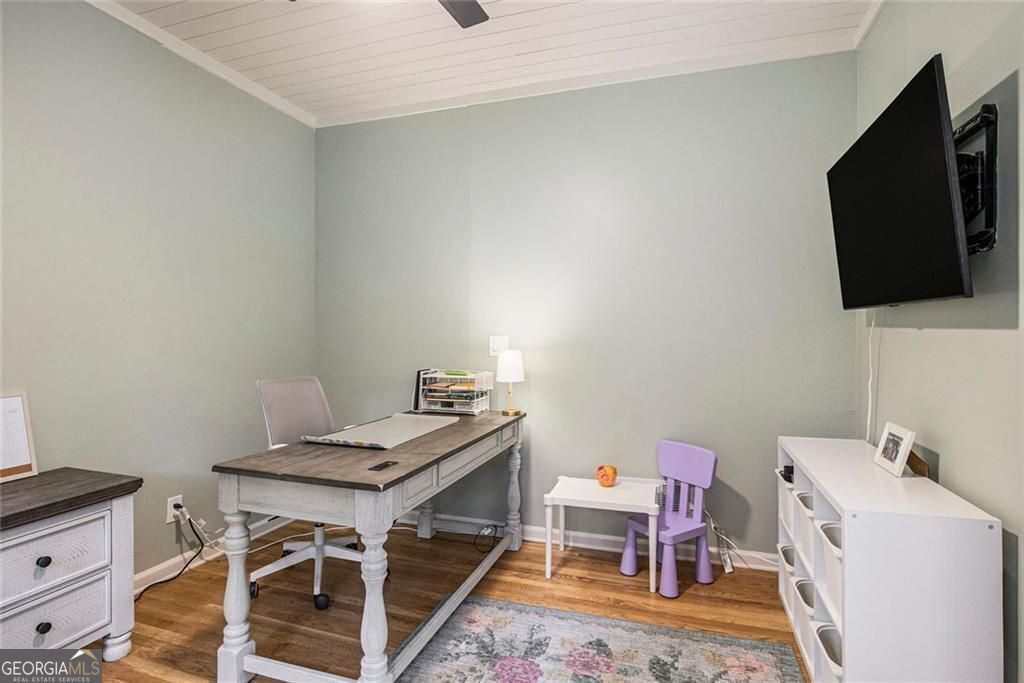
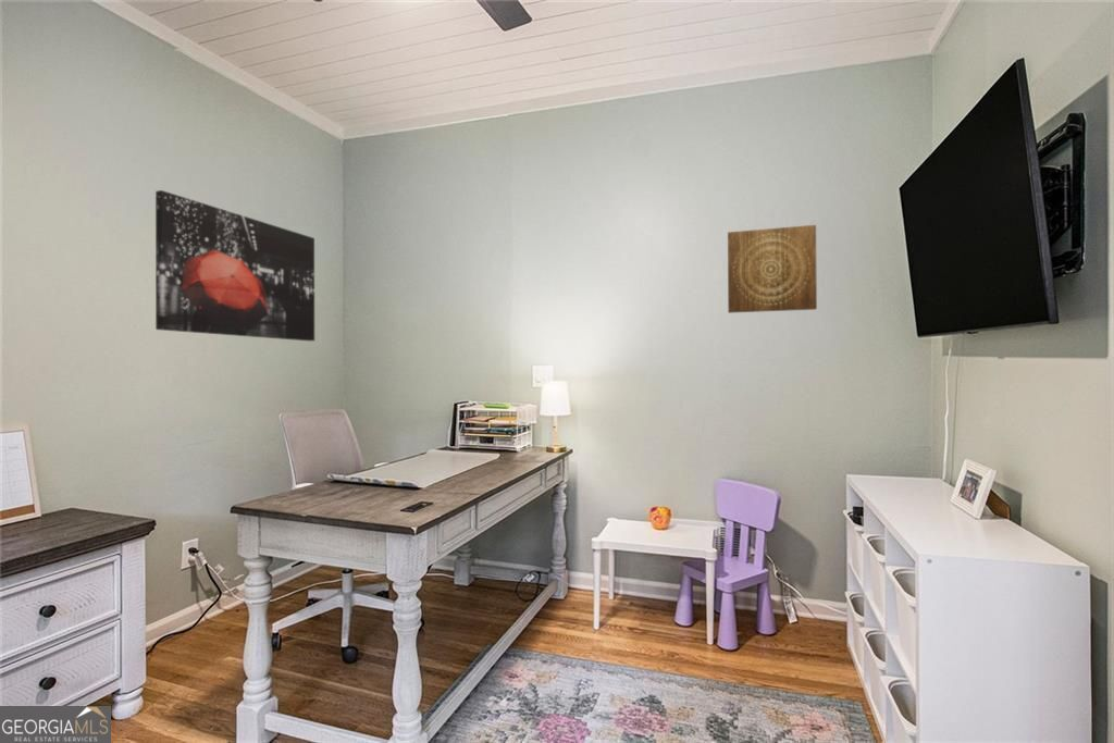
+ wall art [727,224,818,314]
+ wall art [154,189,315,342]
